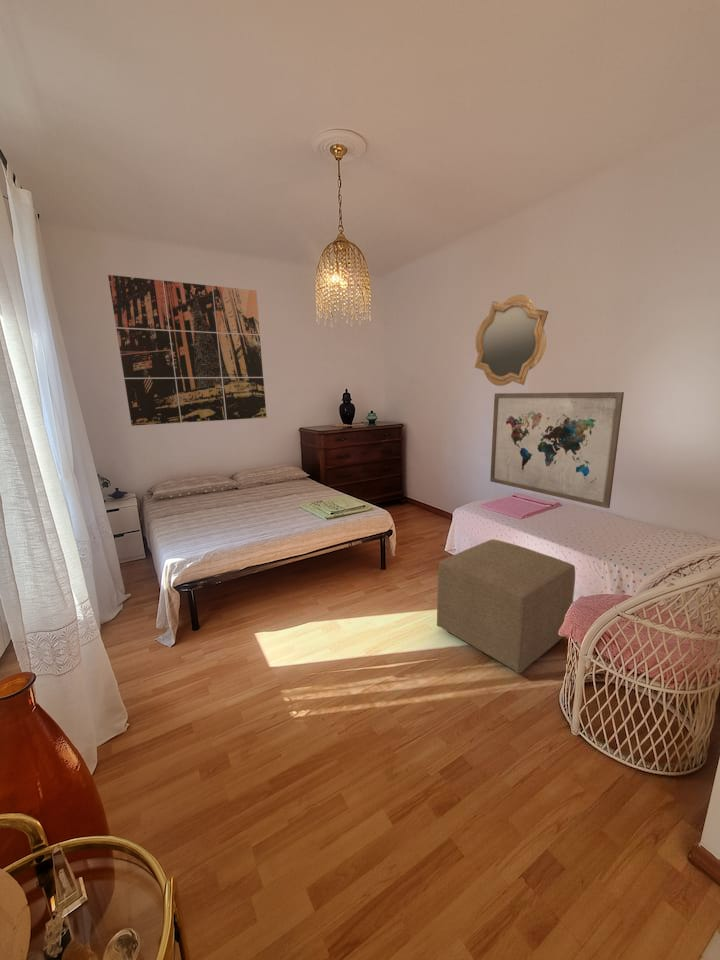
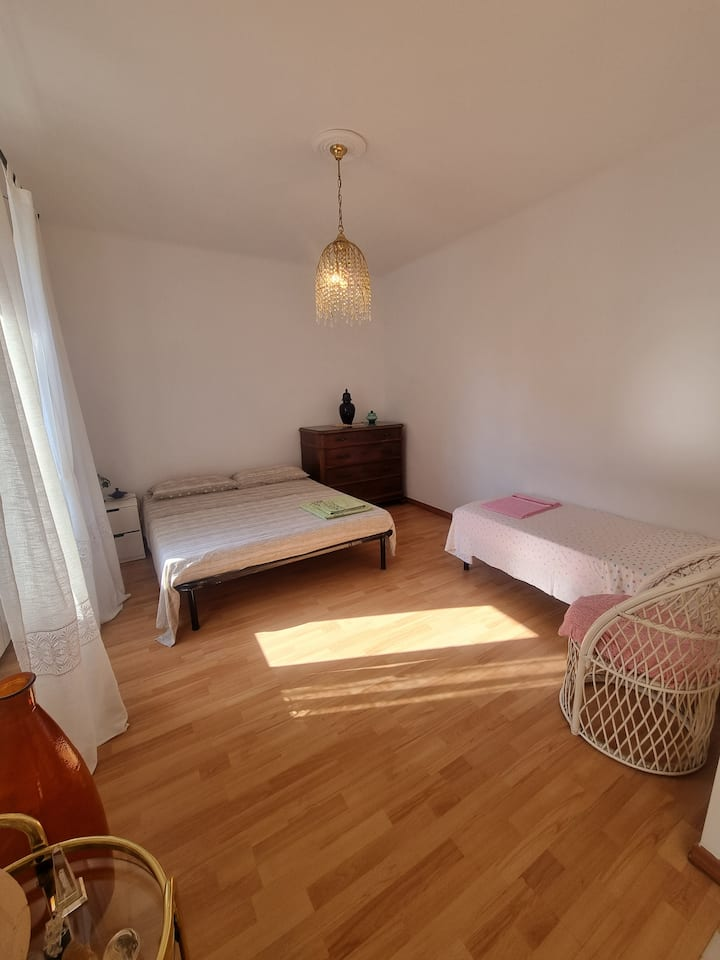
- ottoman [436,538,576,674]
- mirror [474,294,550,387]
- wall art [107,274,267,427]
- wall art [489,391,625,509]
